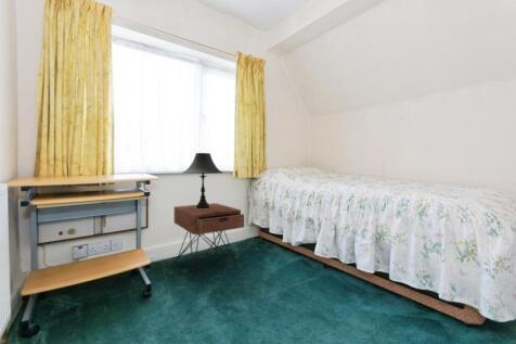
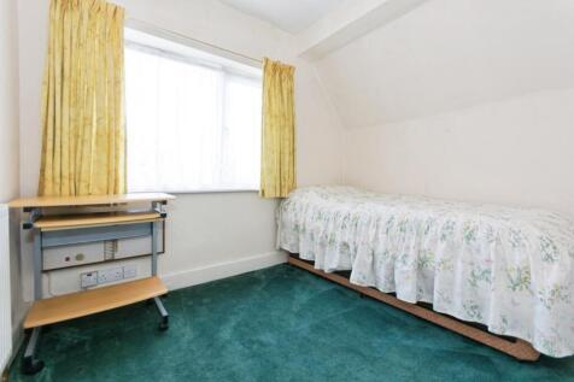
- nightstand [173,202,245,282]
- table lamp [182,152,223,208]
